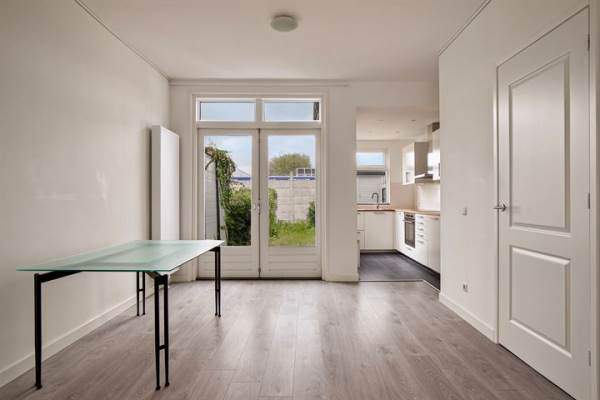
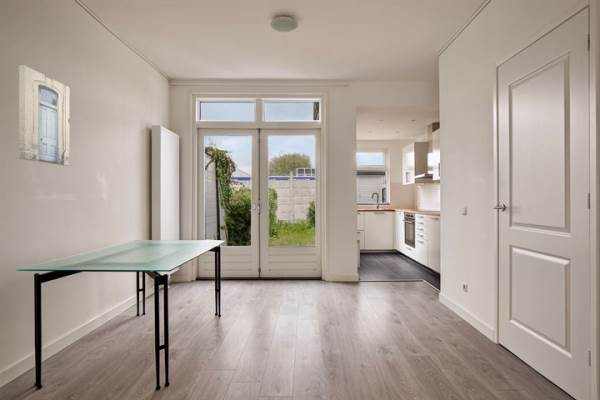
+ wall art [18,64,70,167]
